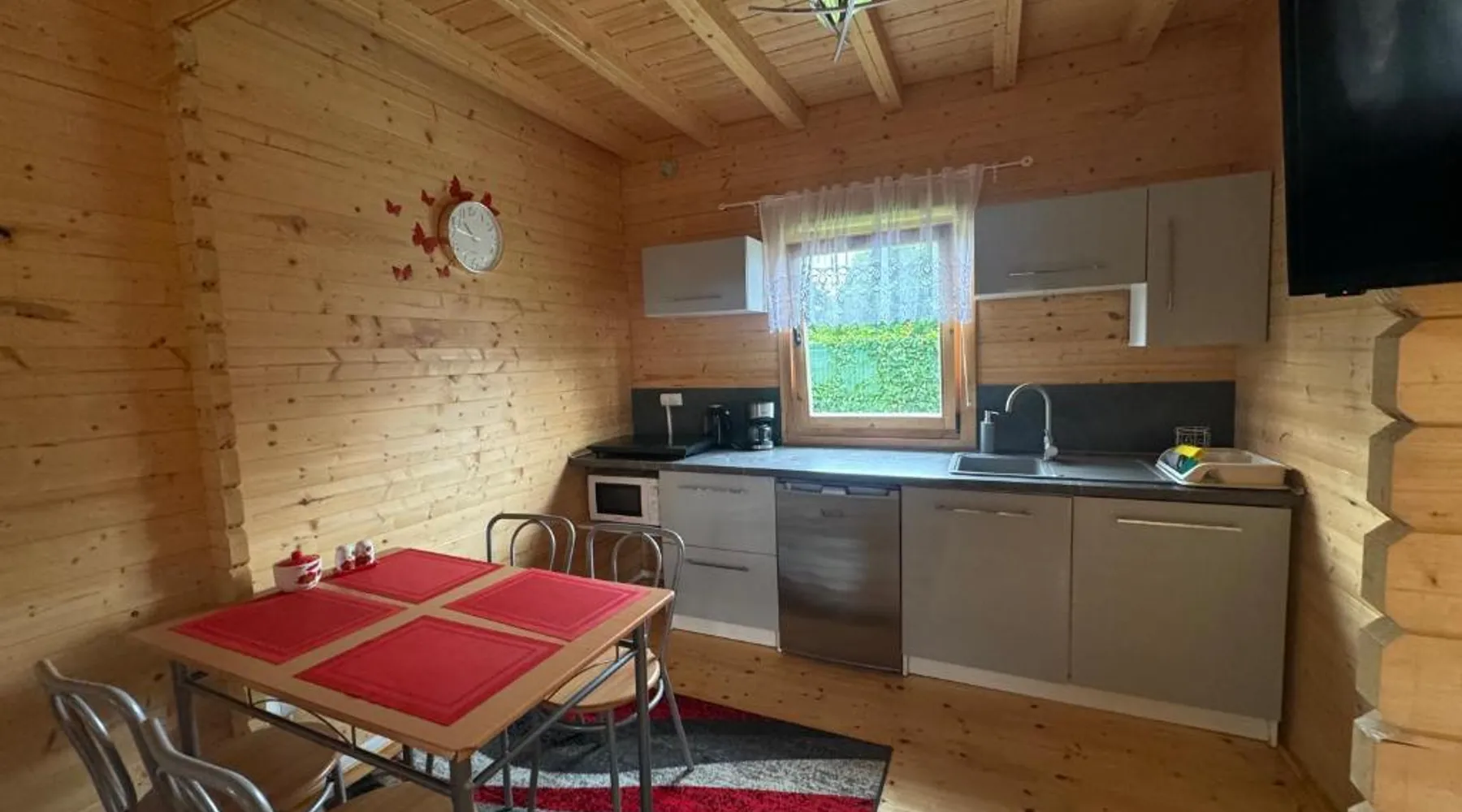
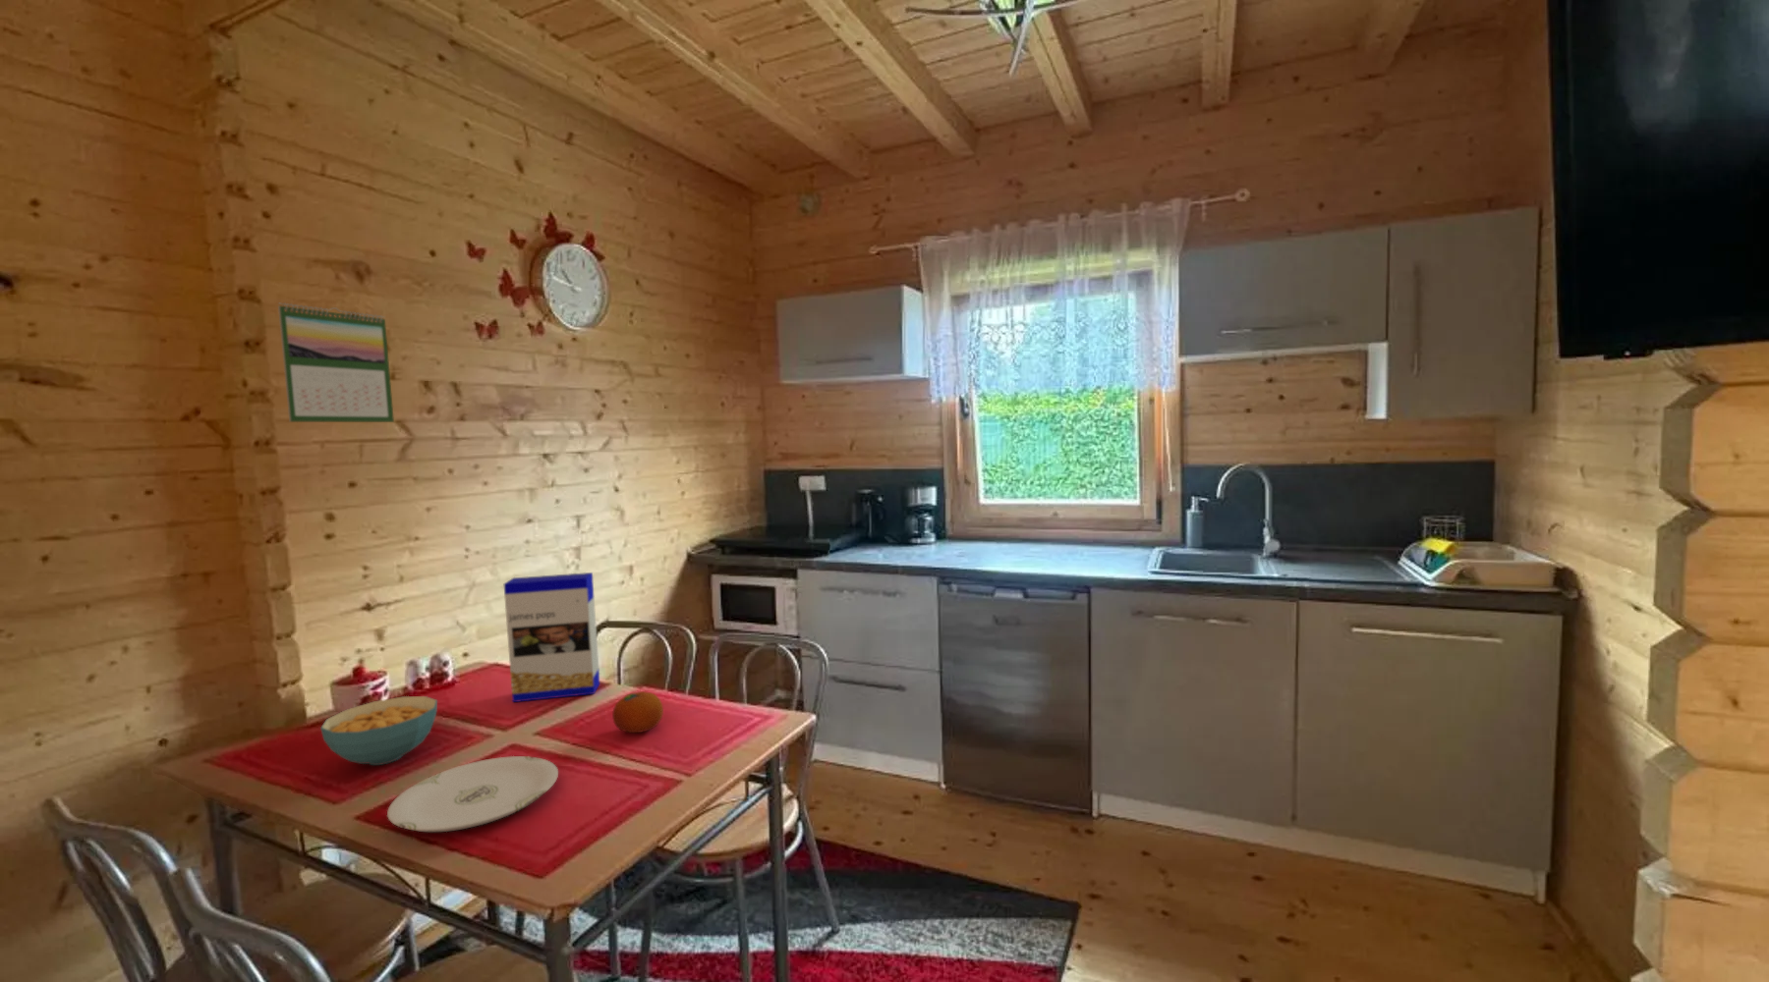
+ plate [386,755,559,833]
+ fruit [611,691,664,734]
+ cereal box [503,572,600,703]
+ calendar [277,302,396,423]
+ cereal bowl [319,695,438,766]
